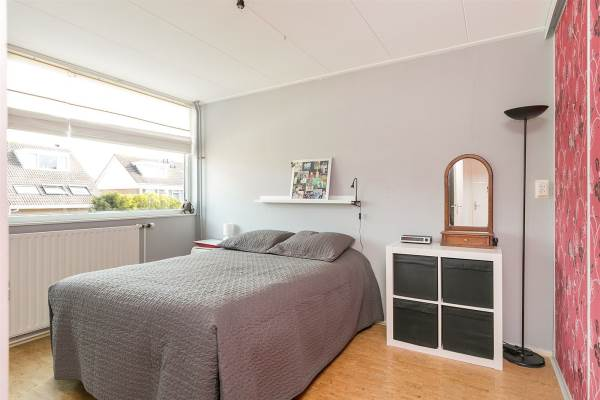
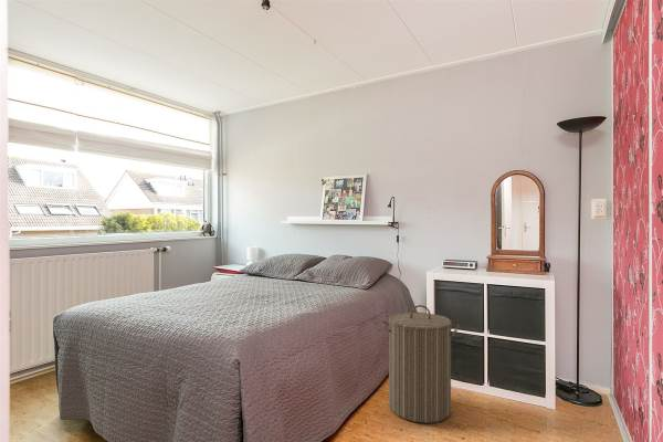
+ laundry hamper [380,304,460,424]
